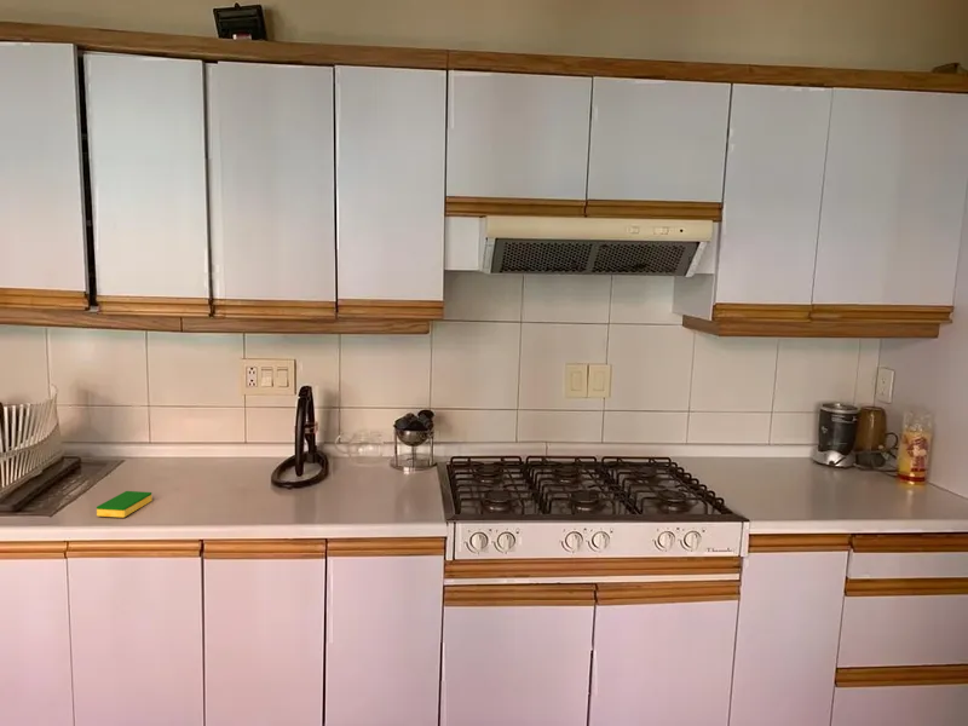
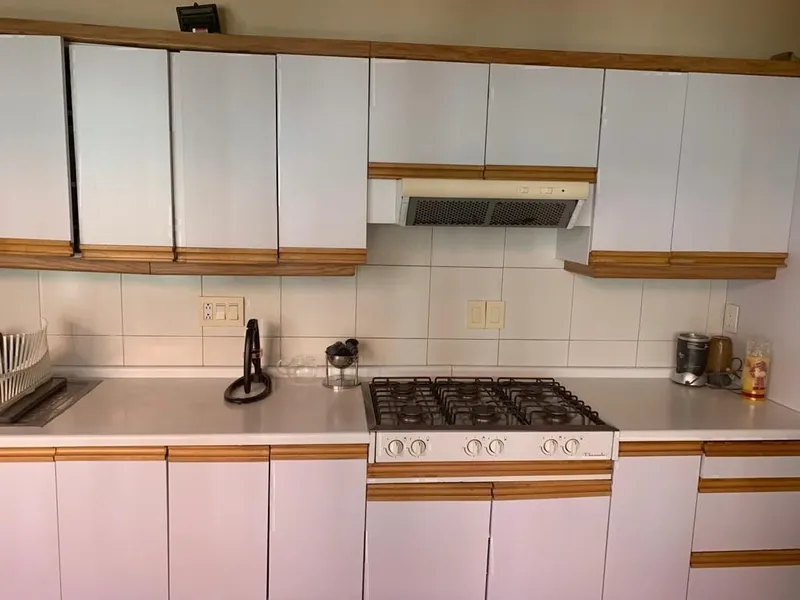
- dish sponge [96,490,152,519]
